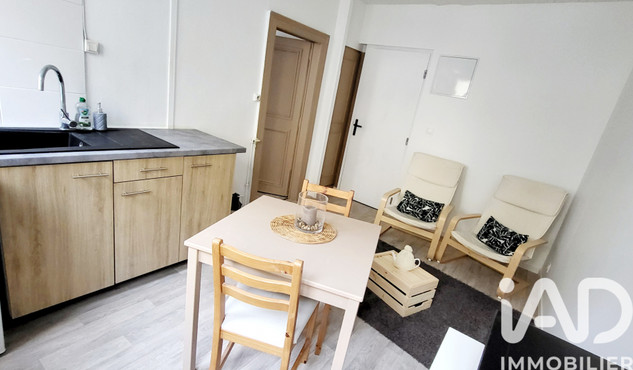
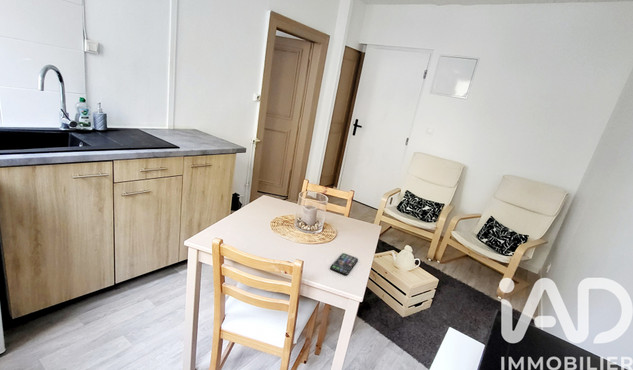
+ smartphone [329,252,359,276]
